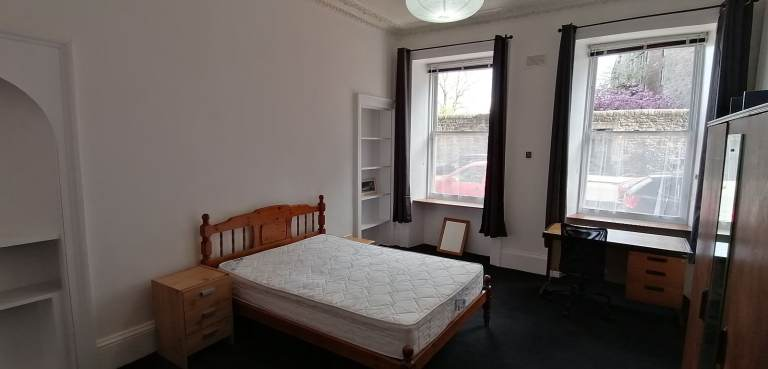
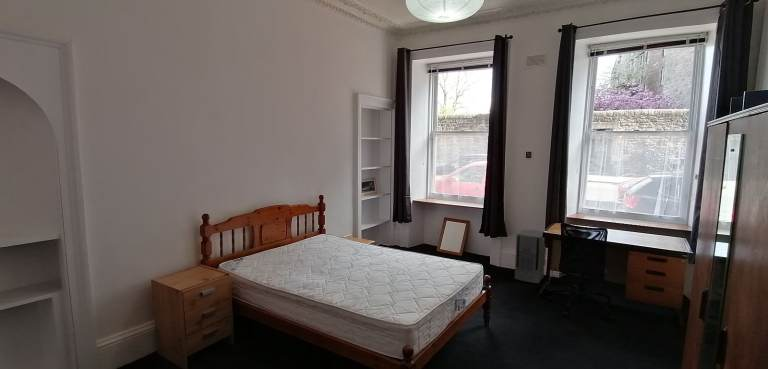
+ air purifier [514,228,547,284]
